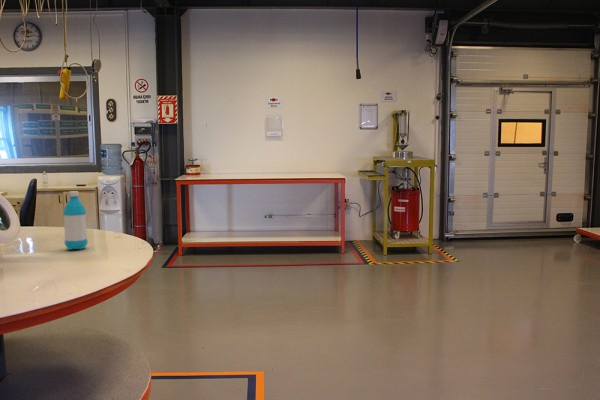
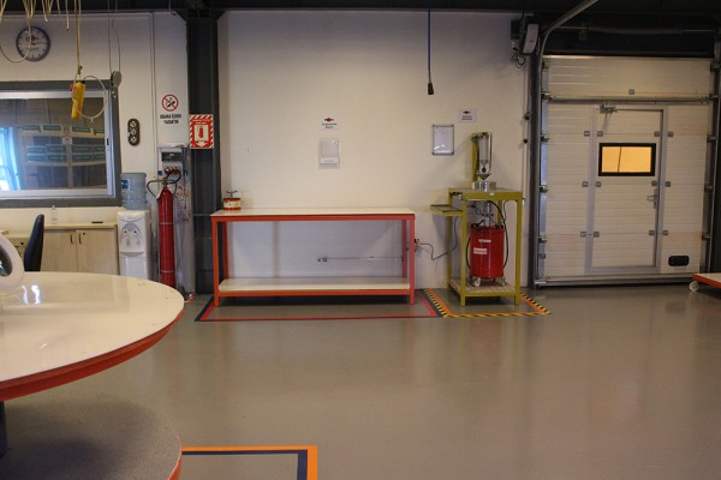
- water bottle [62,190,89,251]
